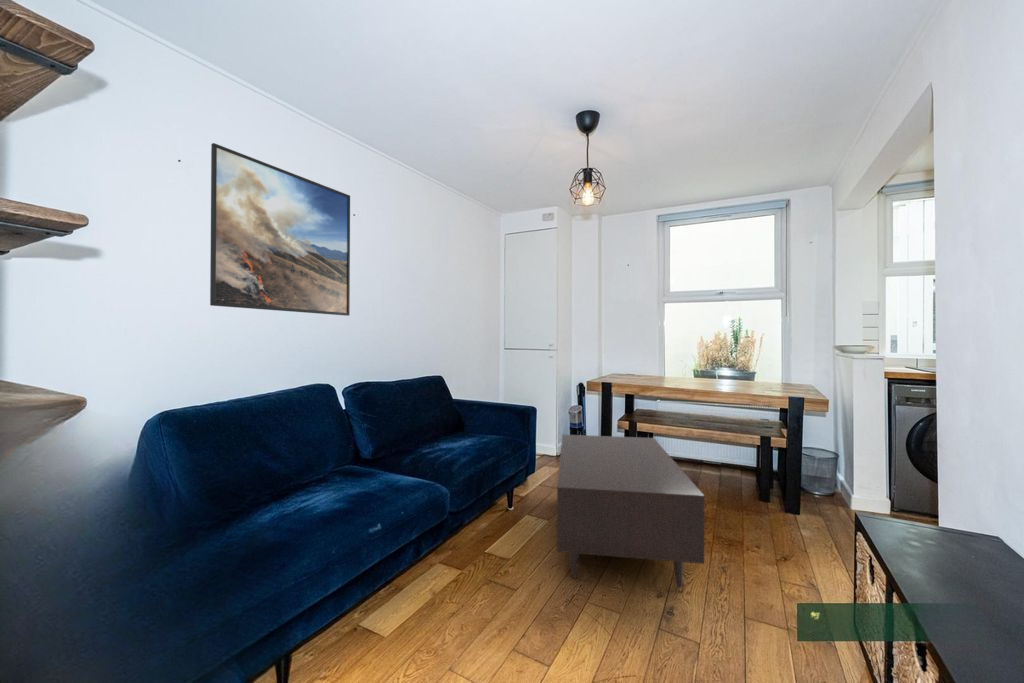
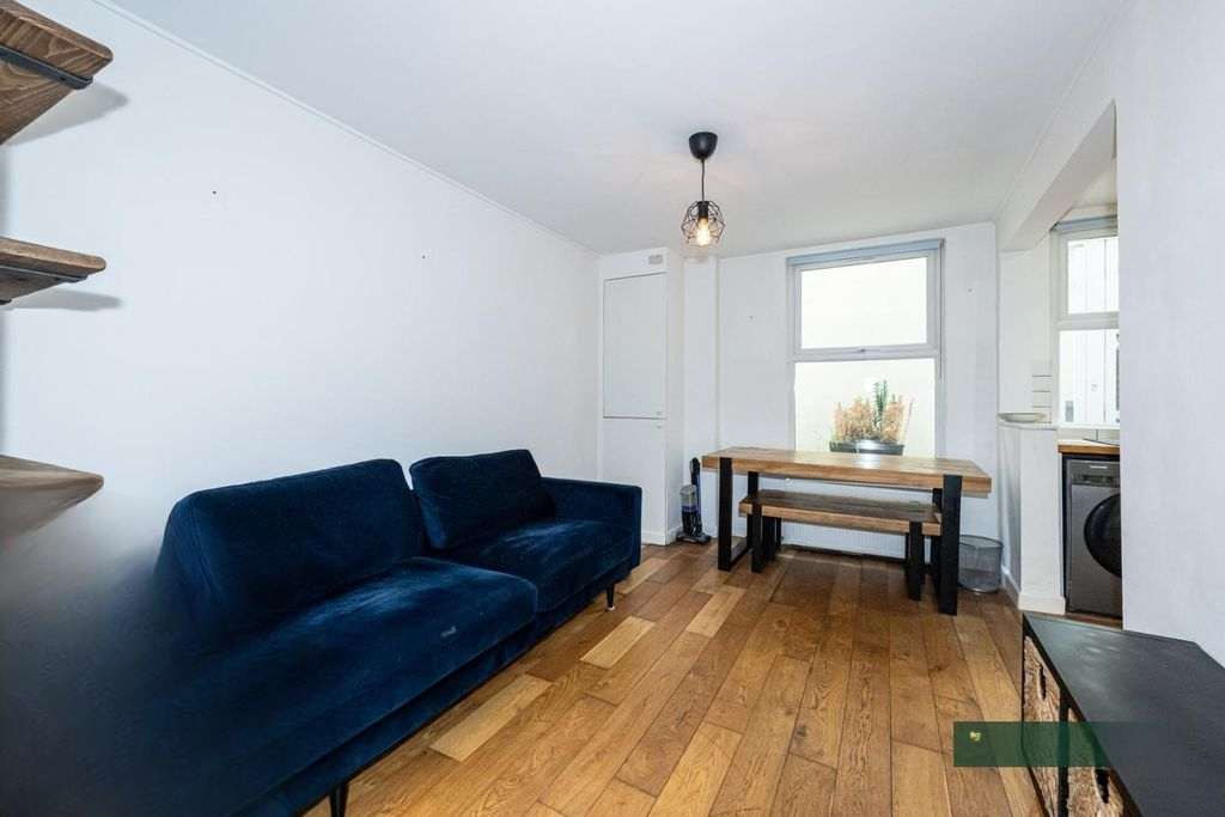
- coffee table [556,434,705,588]
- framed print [209,142,351,317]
